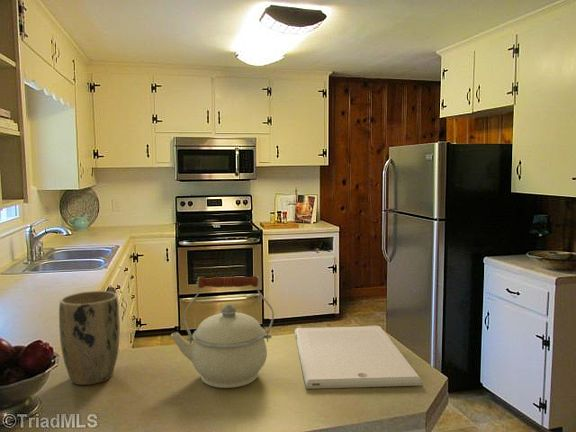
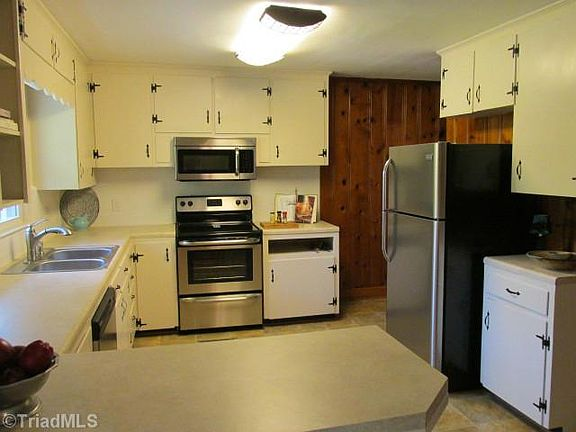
- plant pot [58,290,121,386]
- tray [294,325,424,390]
- kettle [170,275,275,389]
